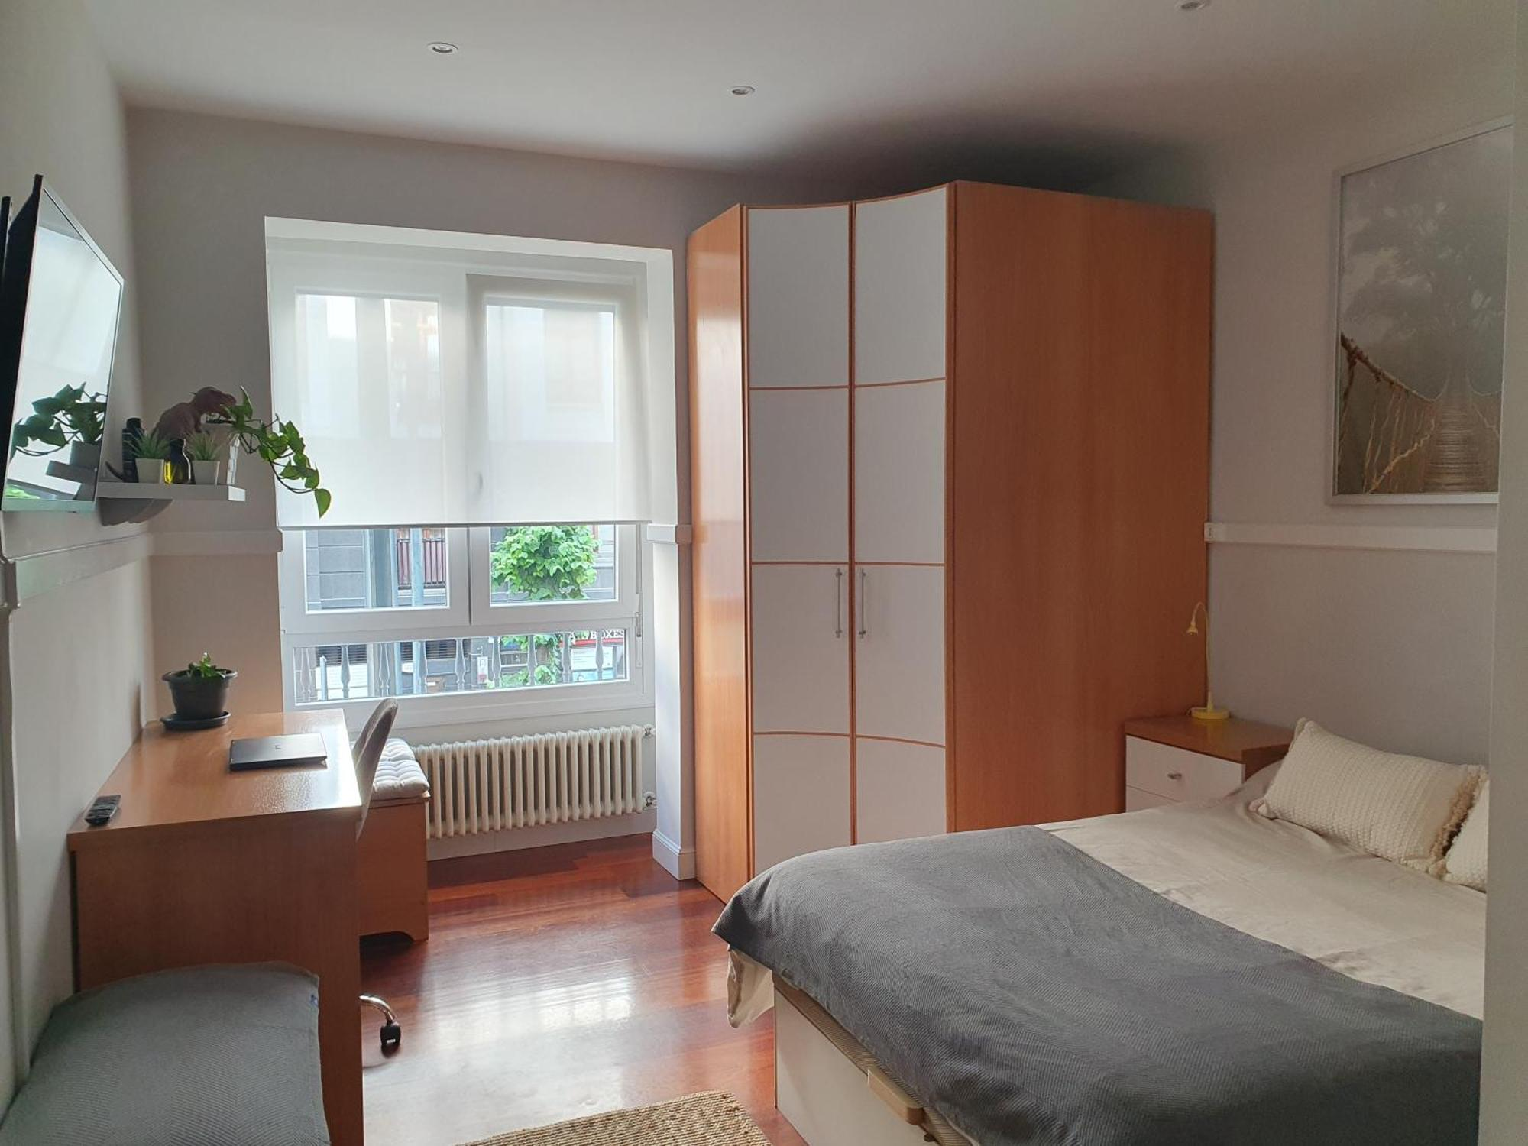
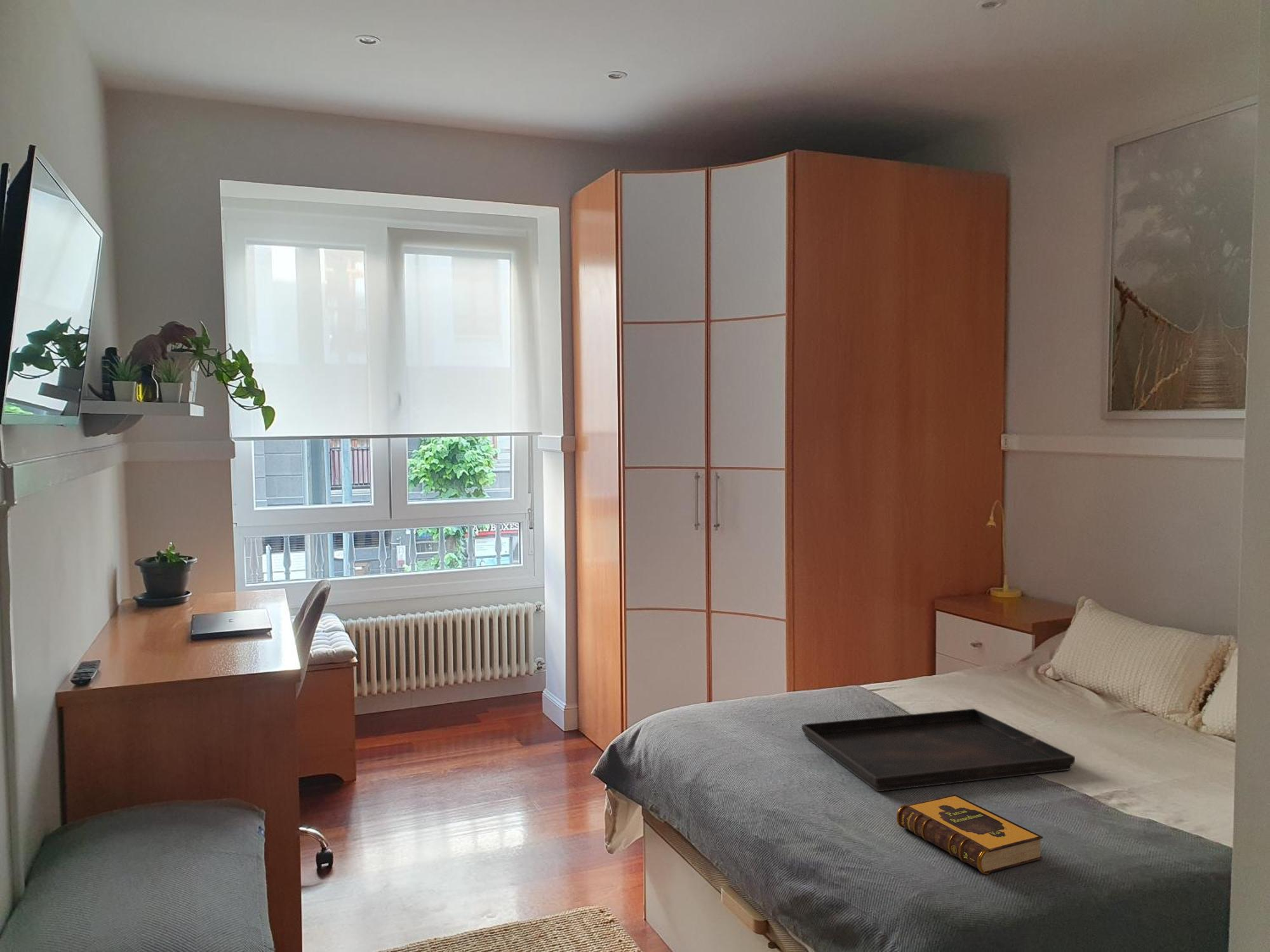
+ hardback book [896,794,1043,875]
+ serving tray [801,708,1076,792]
